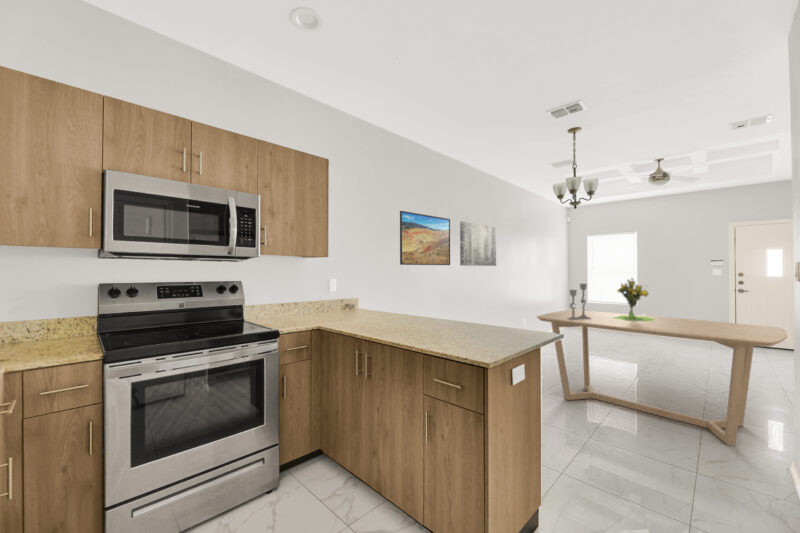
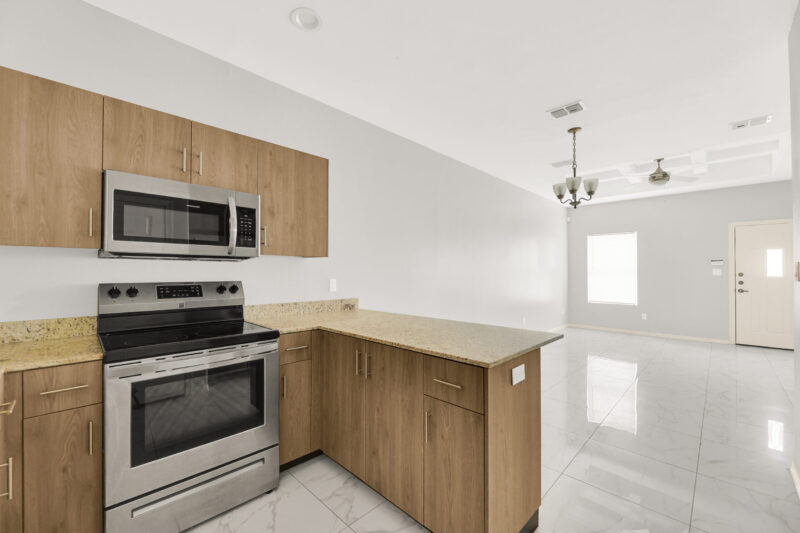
- bouquet [613,277,655,322]
- candlestick [567,283,592,320]
- dining table [536,309,788,447]
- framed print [399,210,451,266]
- wall art [459,221,497,267]
